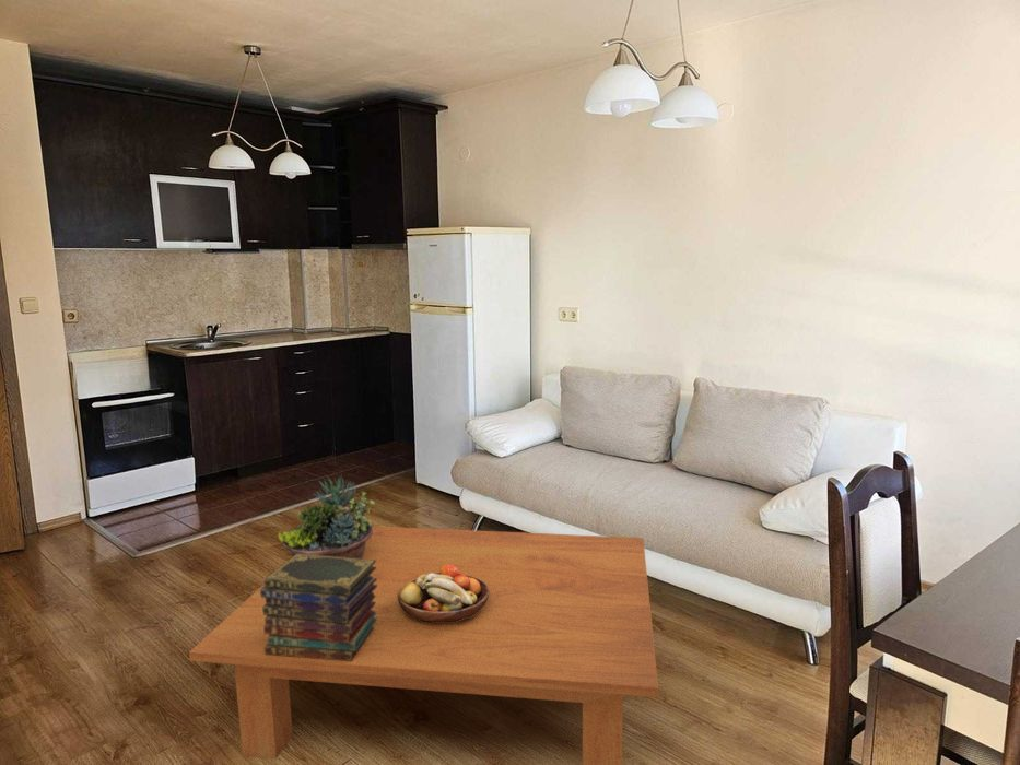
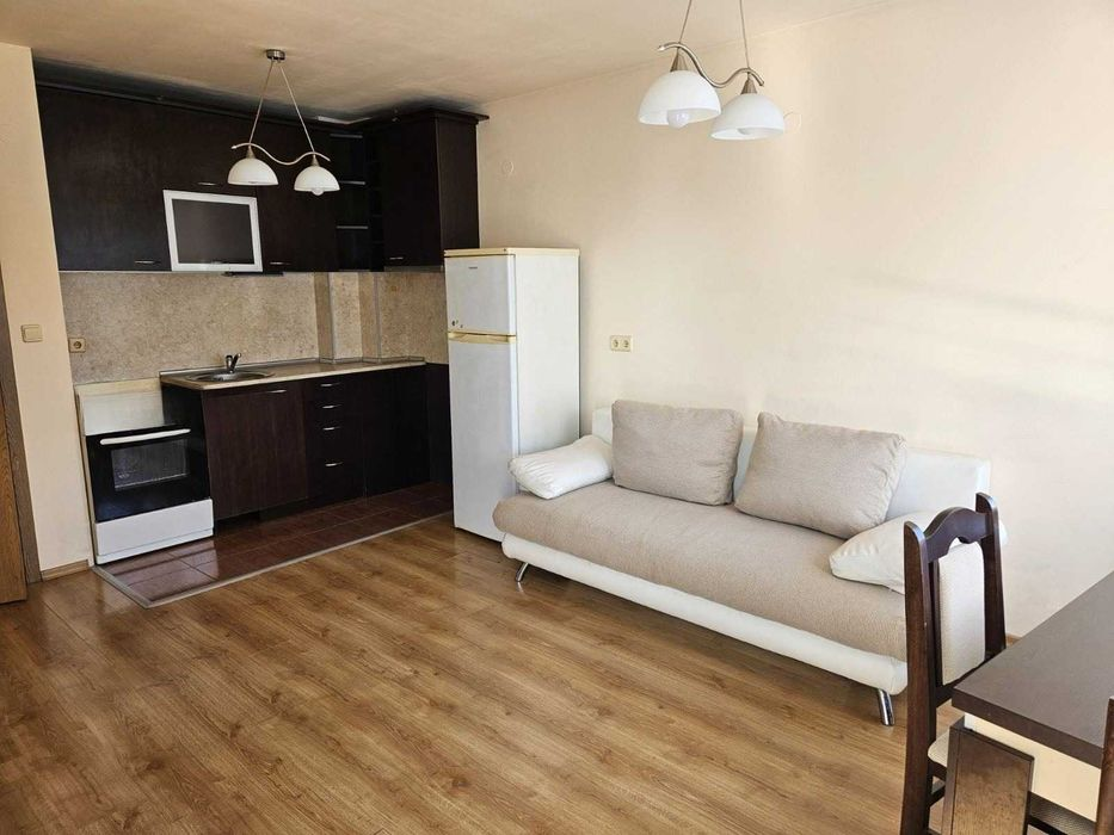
- succulent planter [277,473,376,558]
- fruit bowl [397,564,489,623]
- book stack [260,554,377,661]
- coffee table [188,525,659,765]
